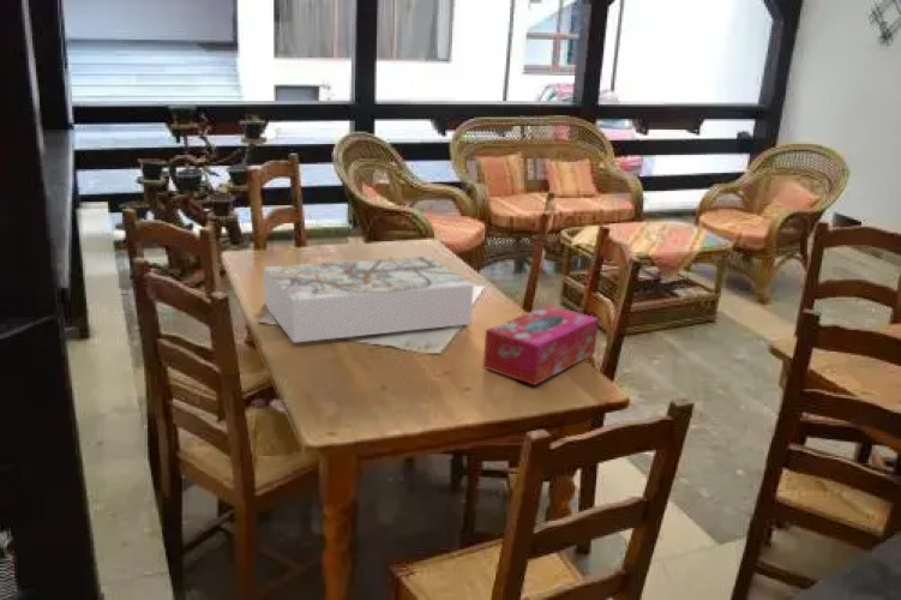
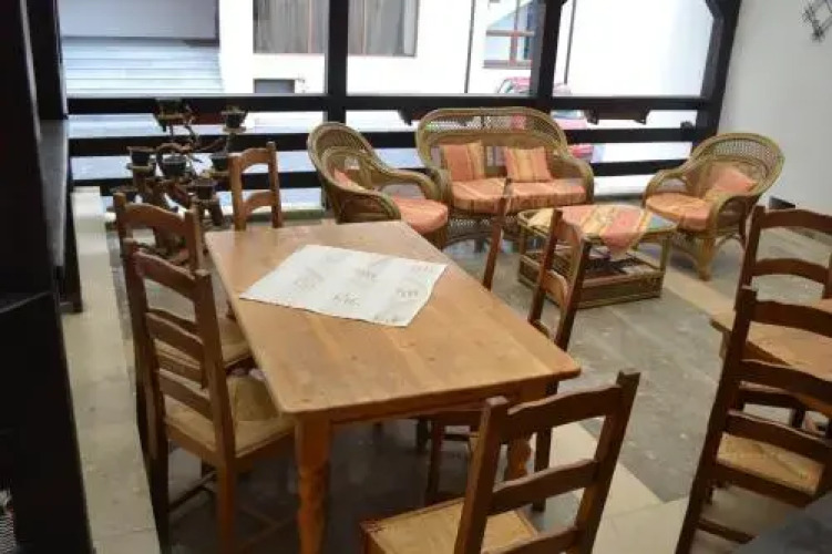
- tissue box [482,304,600,386]
- board game [263,256,475,343]
